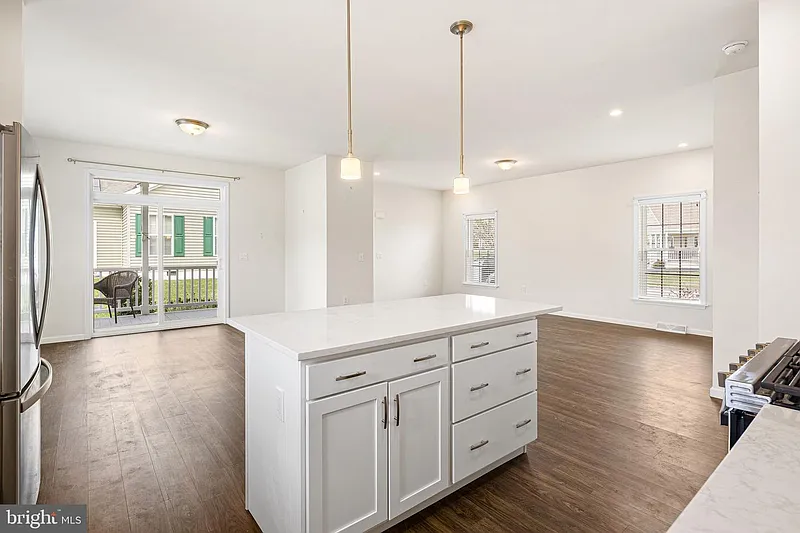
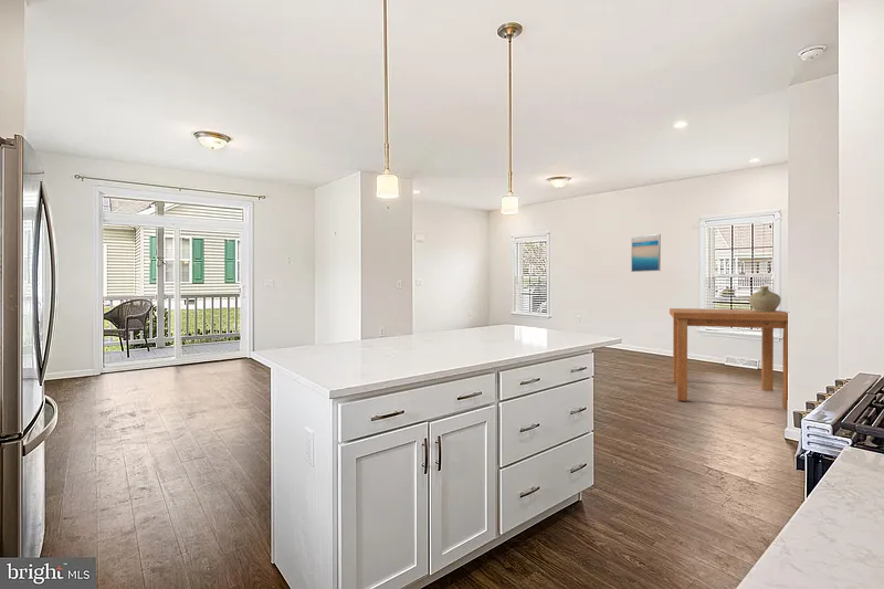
+ wall art [630,233,662,273]
+ dining table [669,307,789,411]
+ ceramic jug [748,285,782,312]
